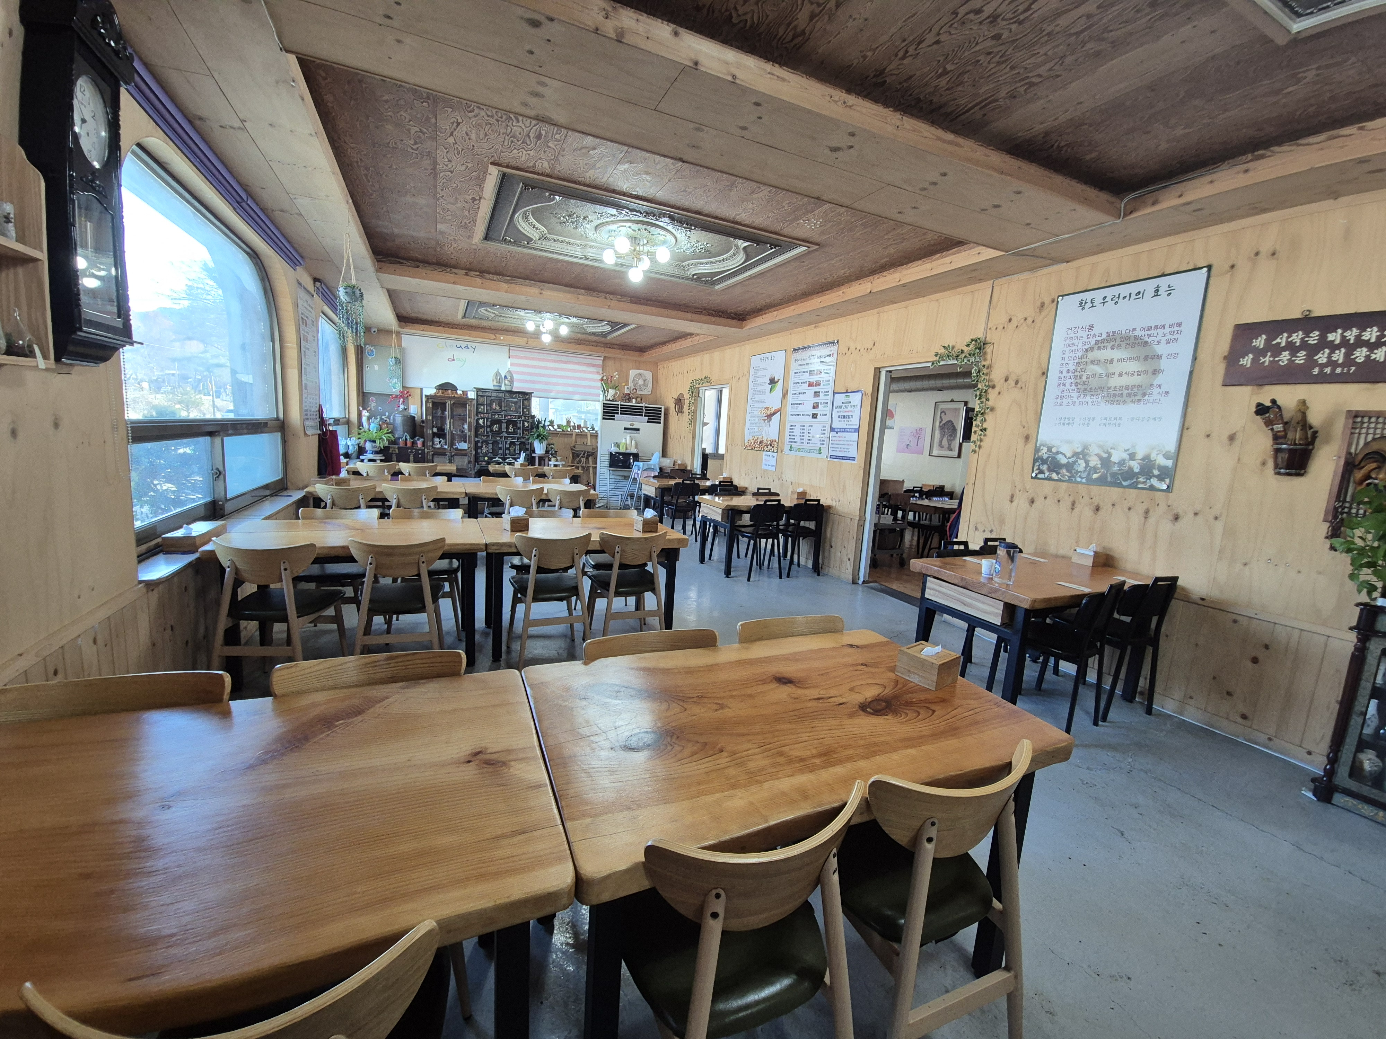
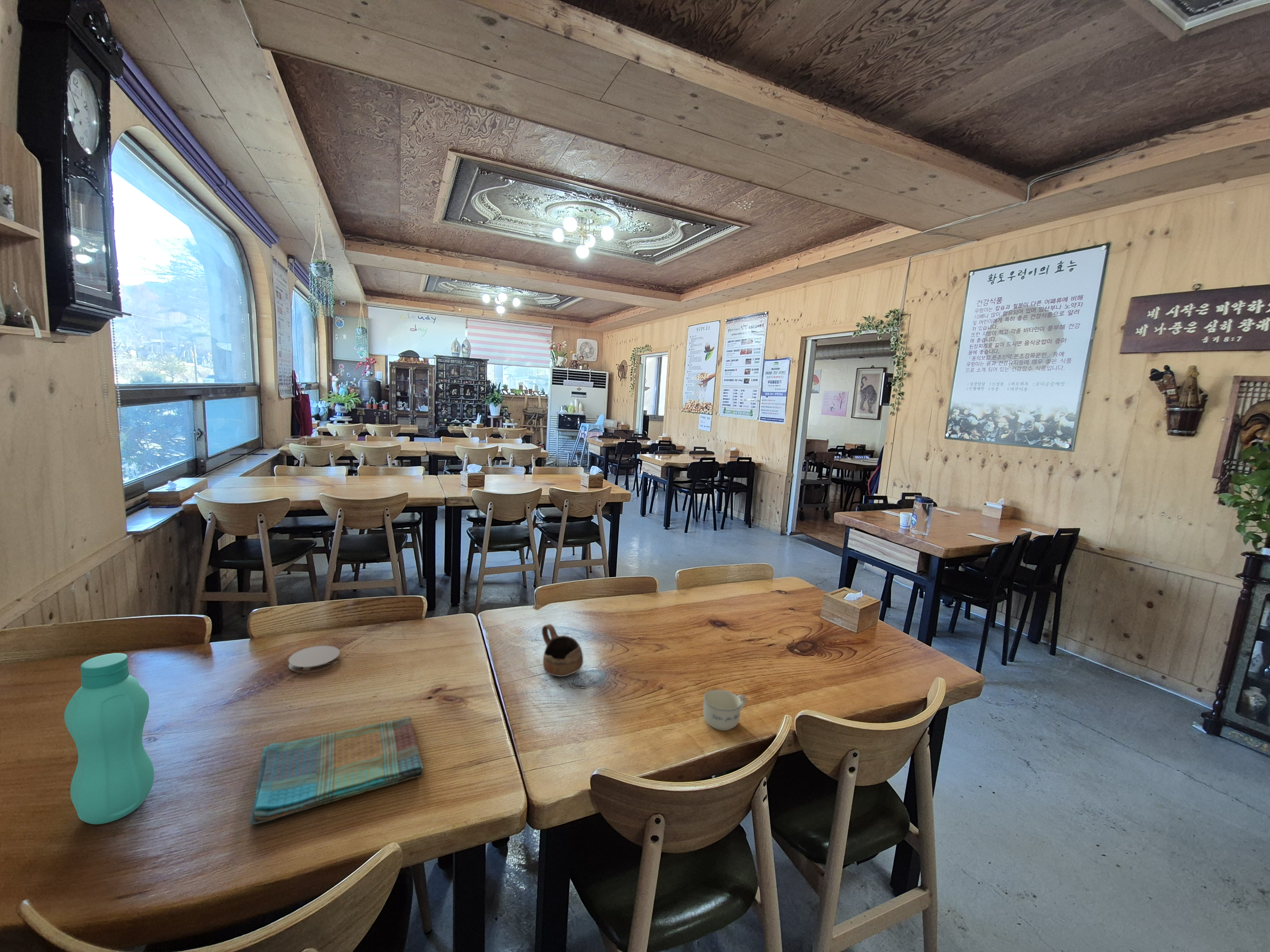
+ coaster [288,645,340,673]
+ cup [542,624,584,677]
+ dish towel [249,717,424,825]
+ bottle [64,653,154,825]
+ cup [703,689,747,731]
